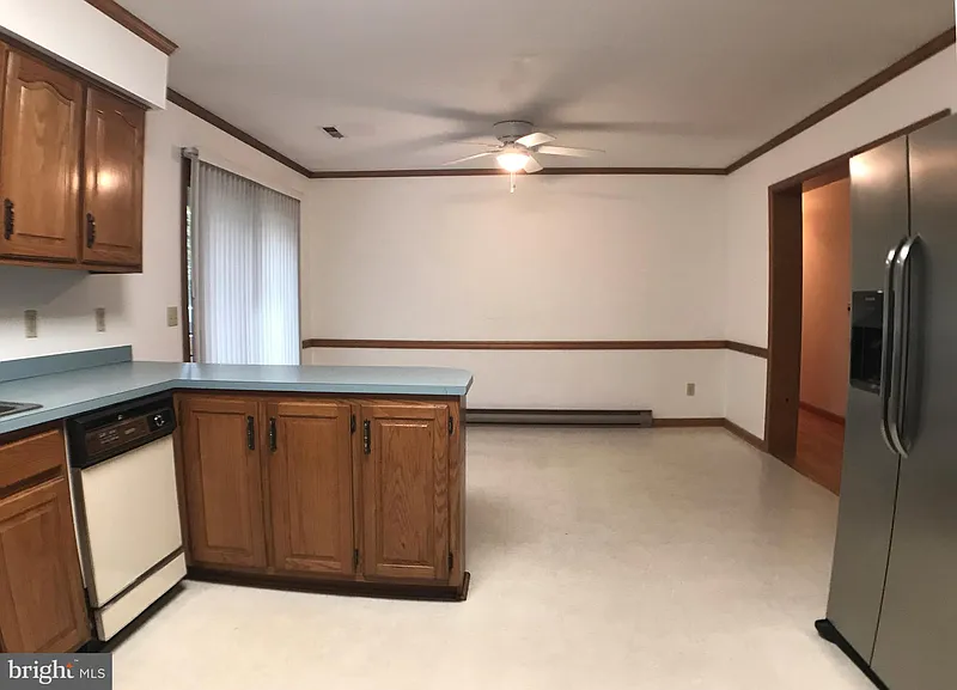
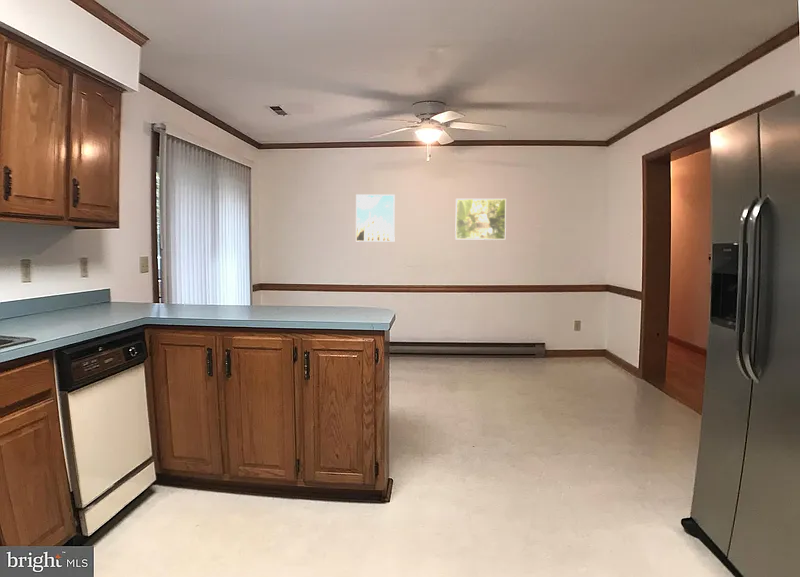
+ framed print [454,198,507,241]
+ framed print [355,193,396,243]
